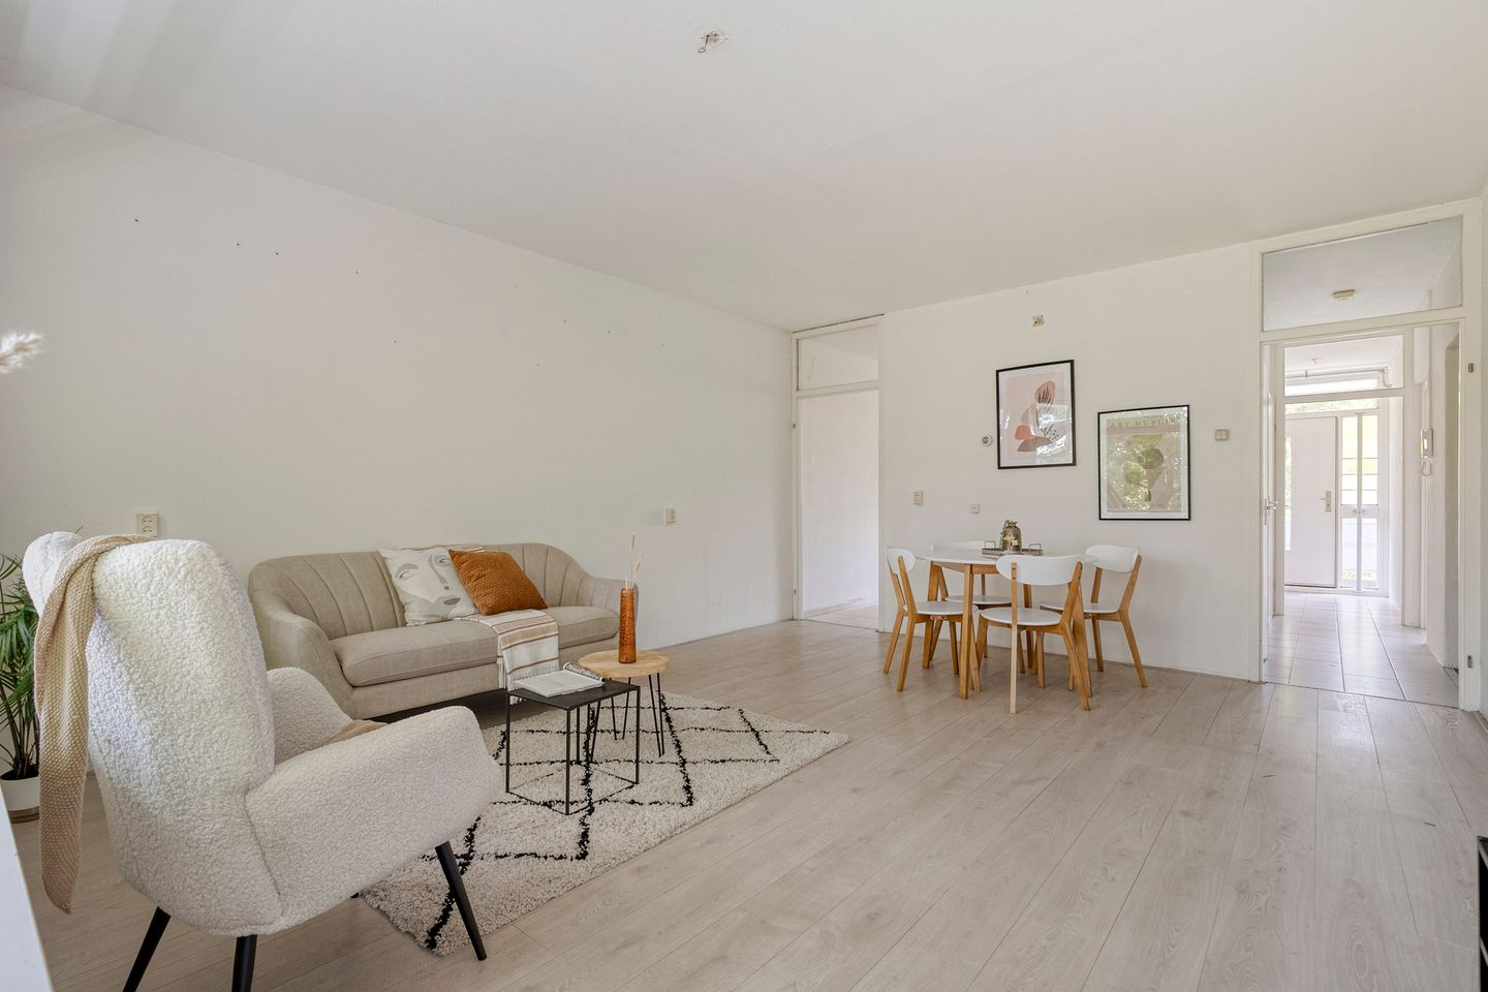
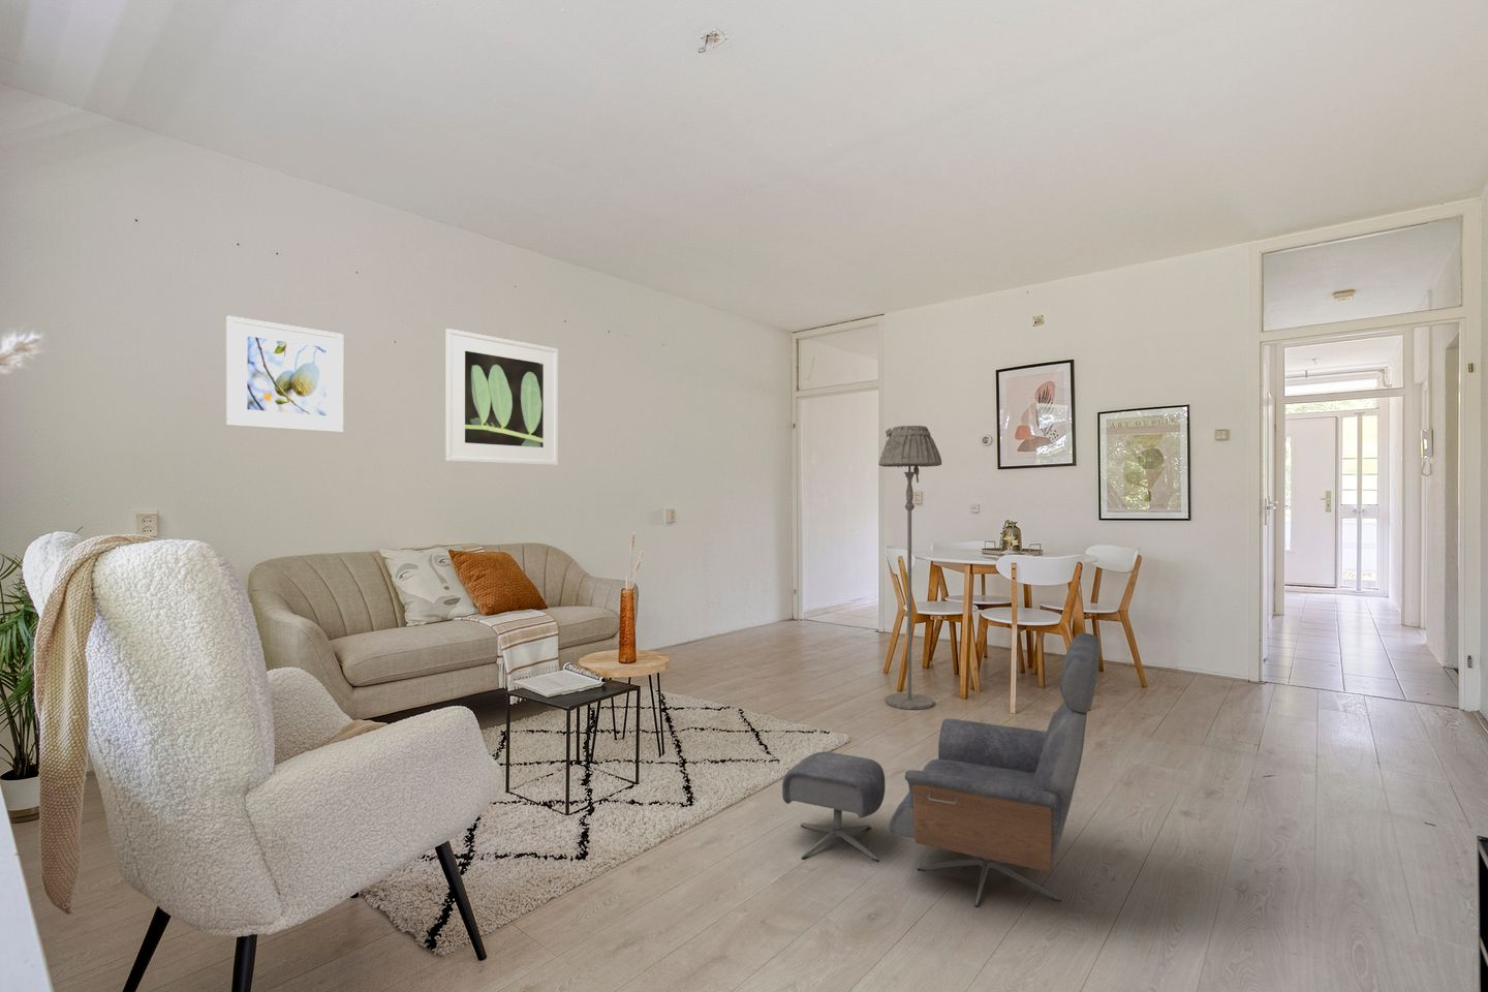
+ lounge chair [782,632,1100,908]
+ floor lamp [877,425,942,710]
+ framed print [225,316,344,434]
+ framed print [444,328,559,466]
